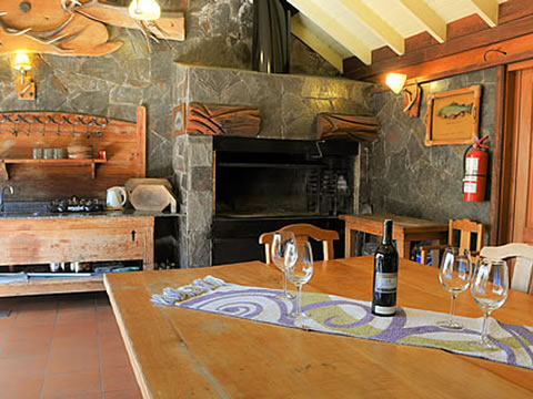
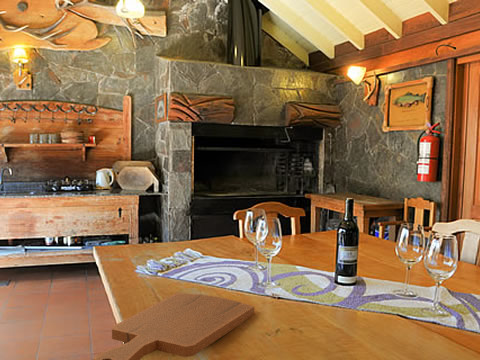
+ cutting board [91,292,255,360]
